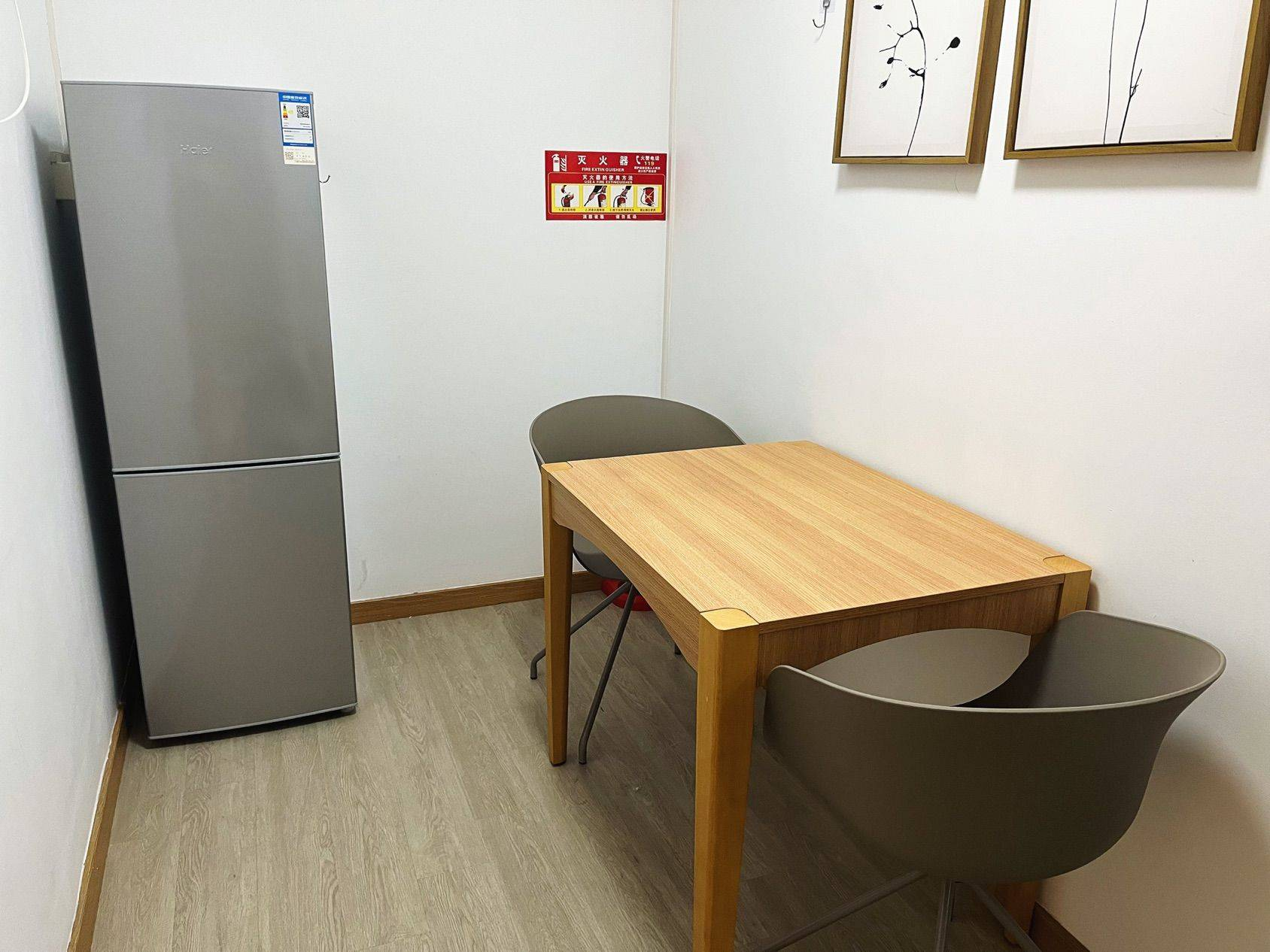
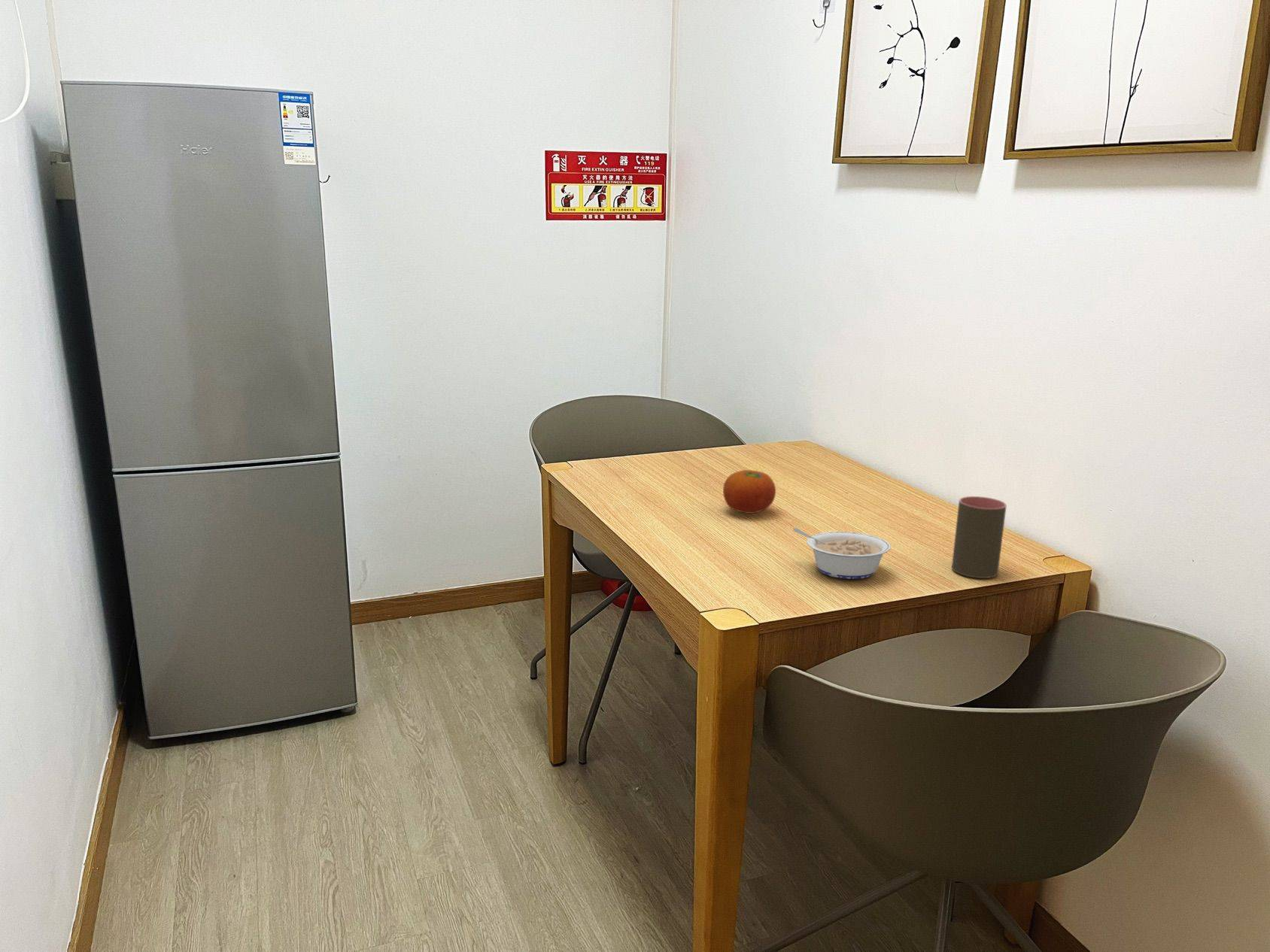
+ fruit [722,469,776,514]
+ legume [793,527,892,580]
+ cup [951,496,1007,579]
